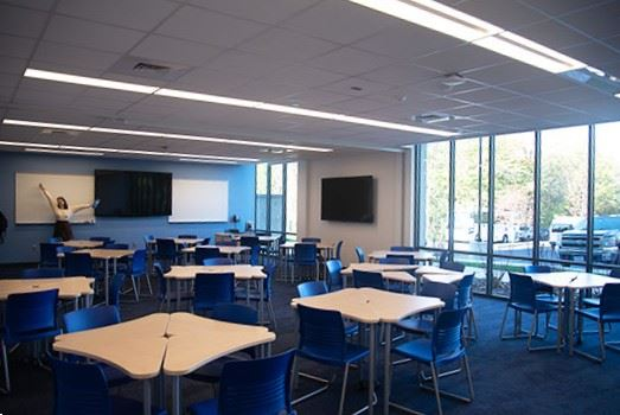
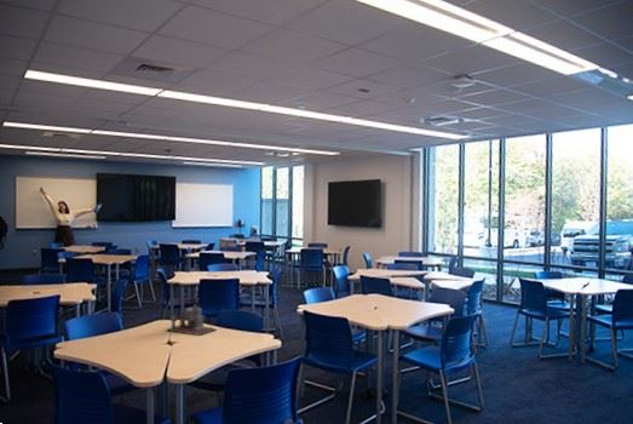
+ desk organizer [166,303,218,337]
